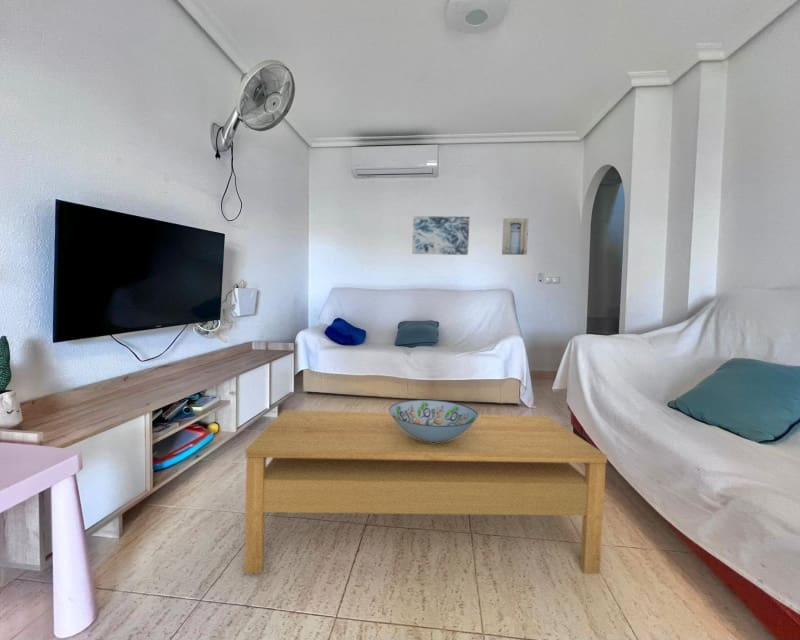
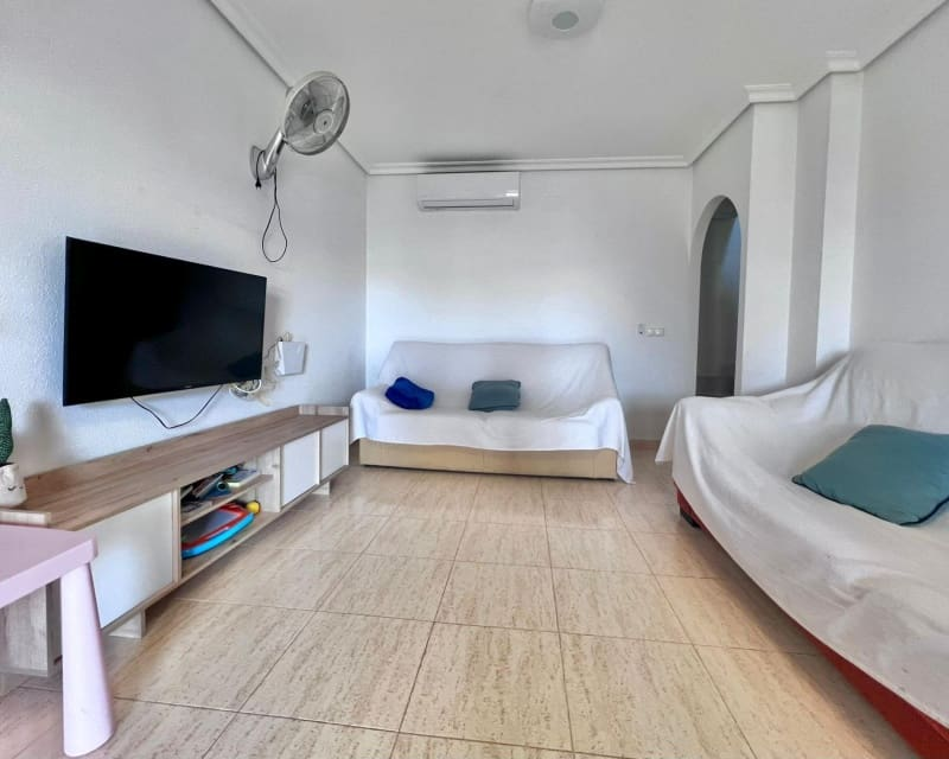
- wall art [411,215,470,256]
- wall art [501,217,529,256]
- decorative bowl [388,399,479,443]
- coffee table [243,409,608,575]
